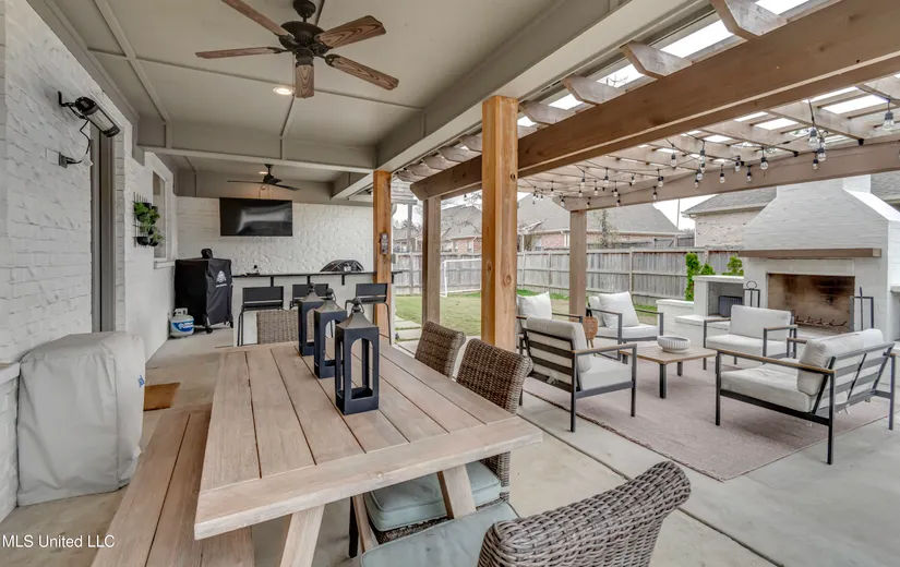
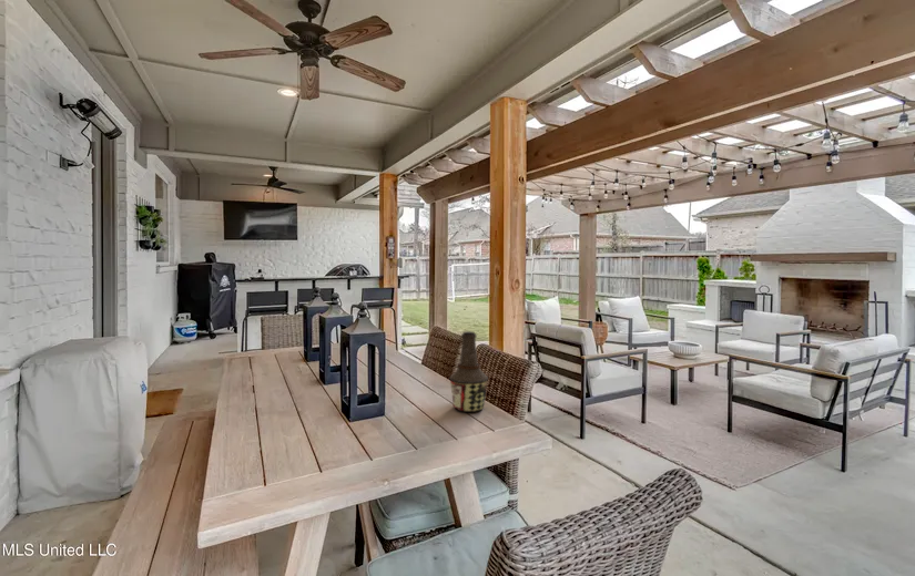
+ bottle [448,330,489,413]
